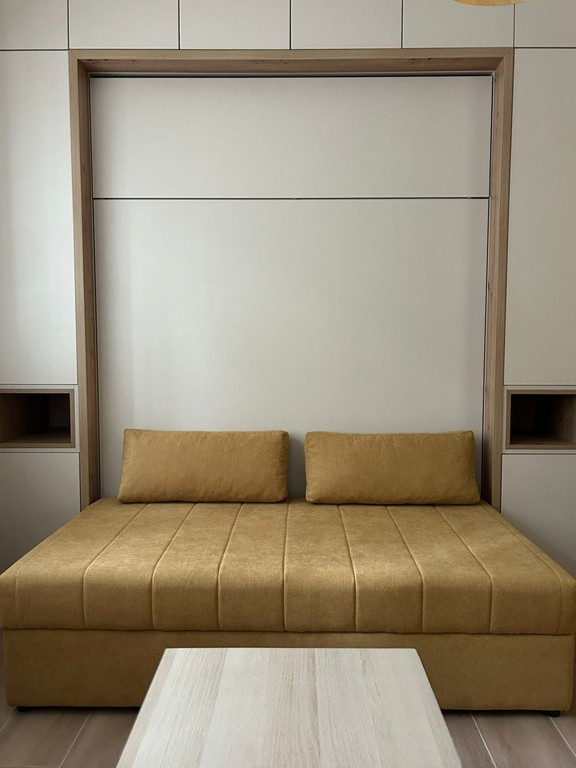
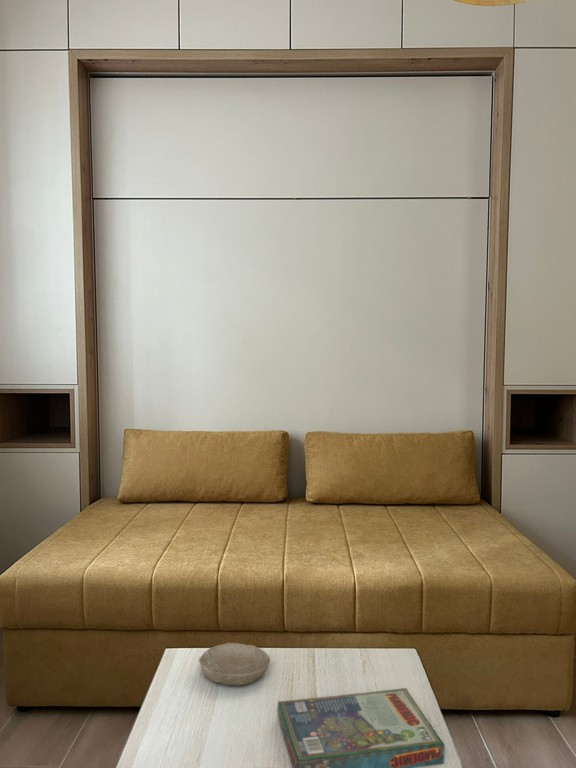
+ bowl [198,642,271,686]
+ board game [277,687,446,768]
